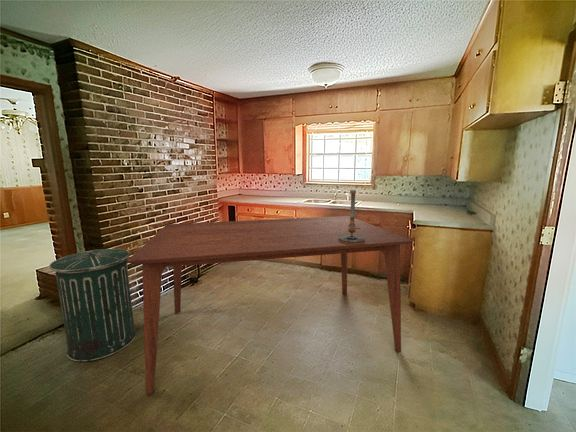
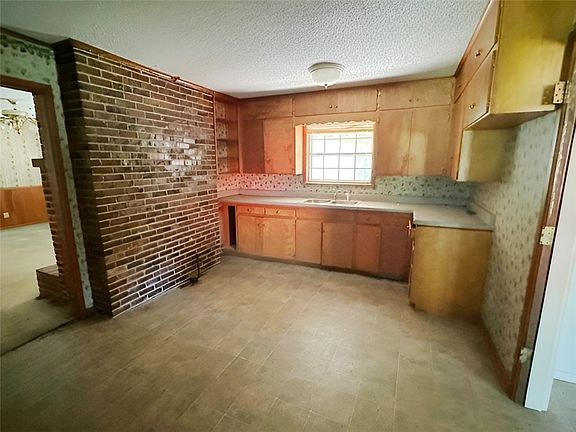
- dining table [127,215,414,395]
- candlestick [338,189,365,244]
- trash can [48,248,137,363]
